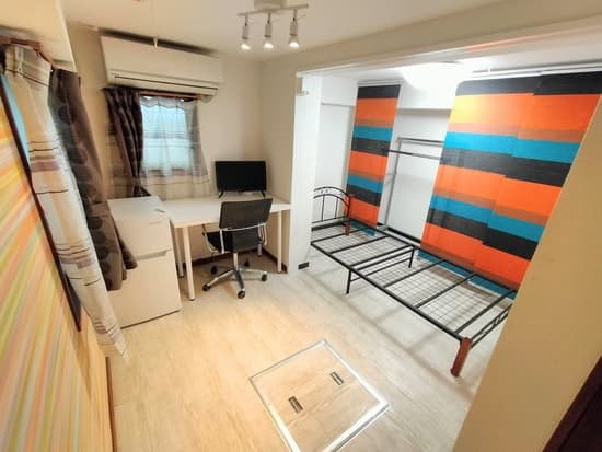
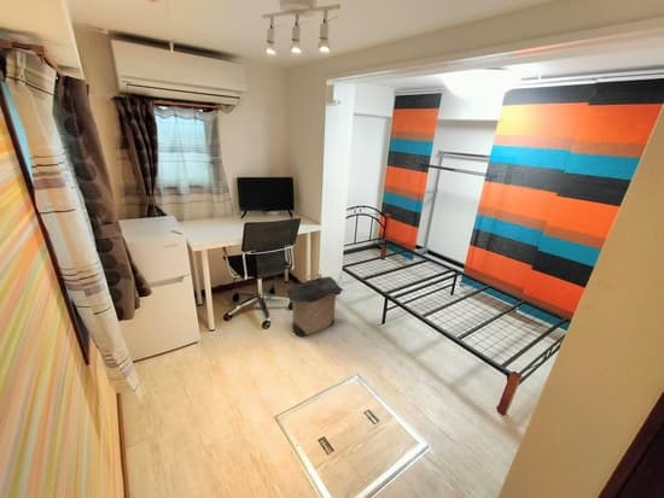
+ laundry hamper [286,273,344,338]
